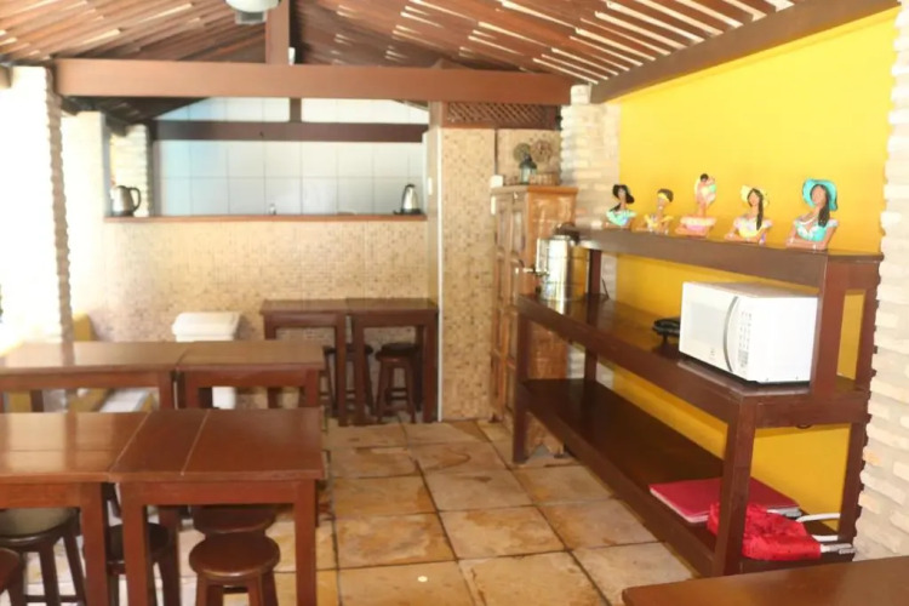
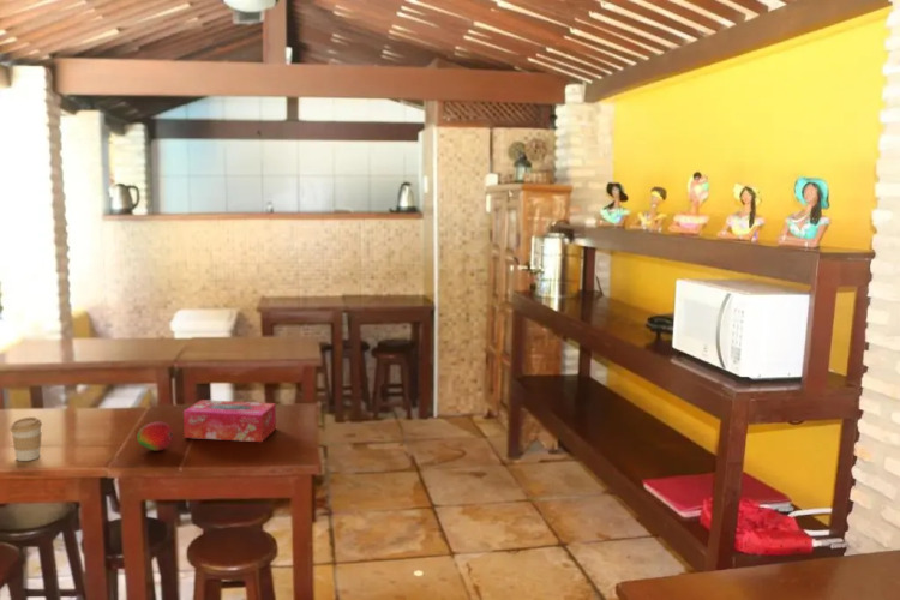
+ tissue box [182,398,277,443]
+ fruit [136,420,174,452]
+ coffee cup [10,416,43,462]
